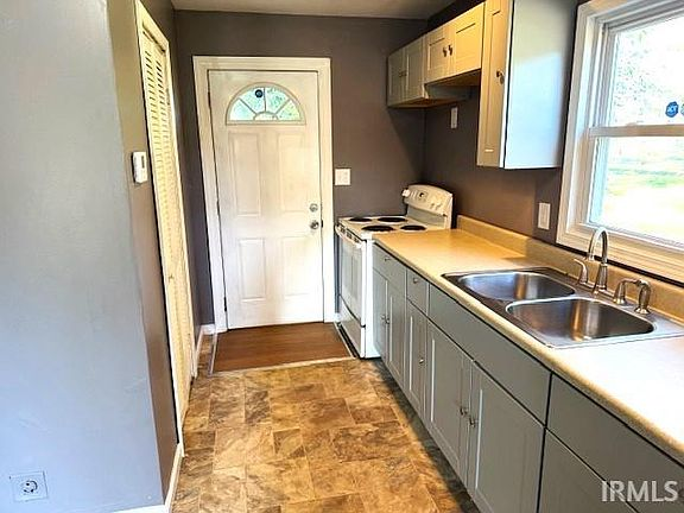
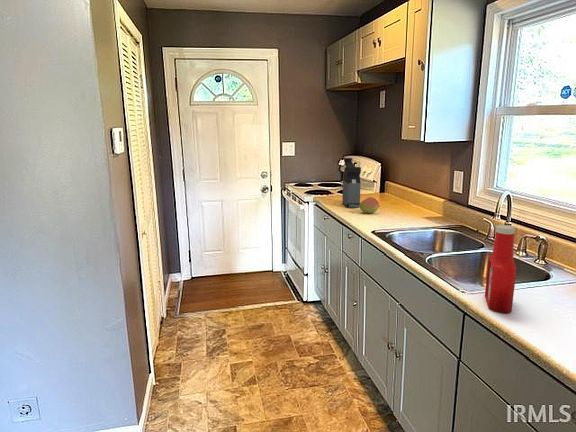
+ fruit [359,196,381,214]
+ soap bottle [484,224,518,314]
+ coffee maker [341,157,362,209]
